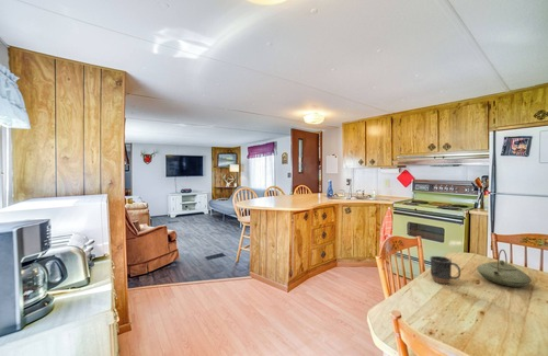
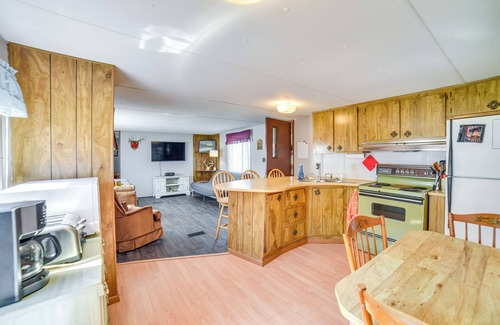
- teapot [476,249,533,288]
- mug [429,255,461,285]
